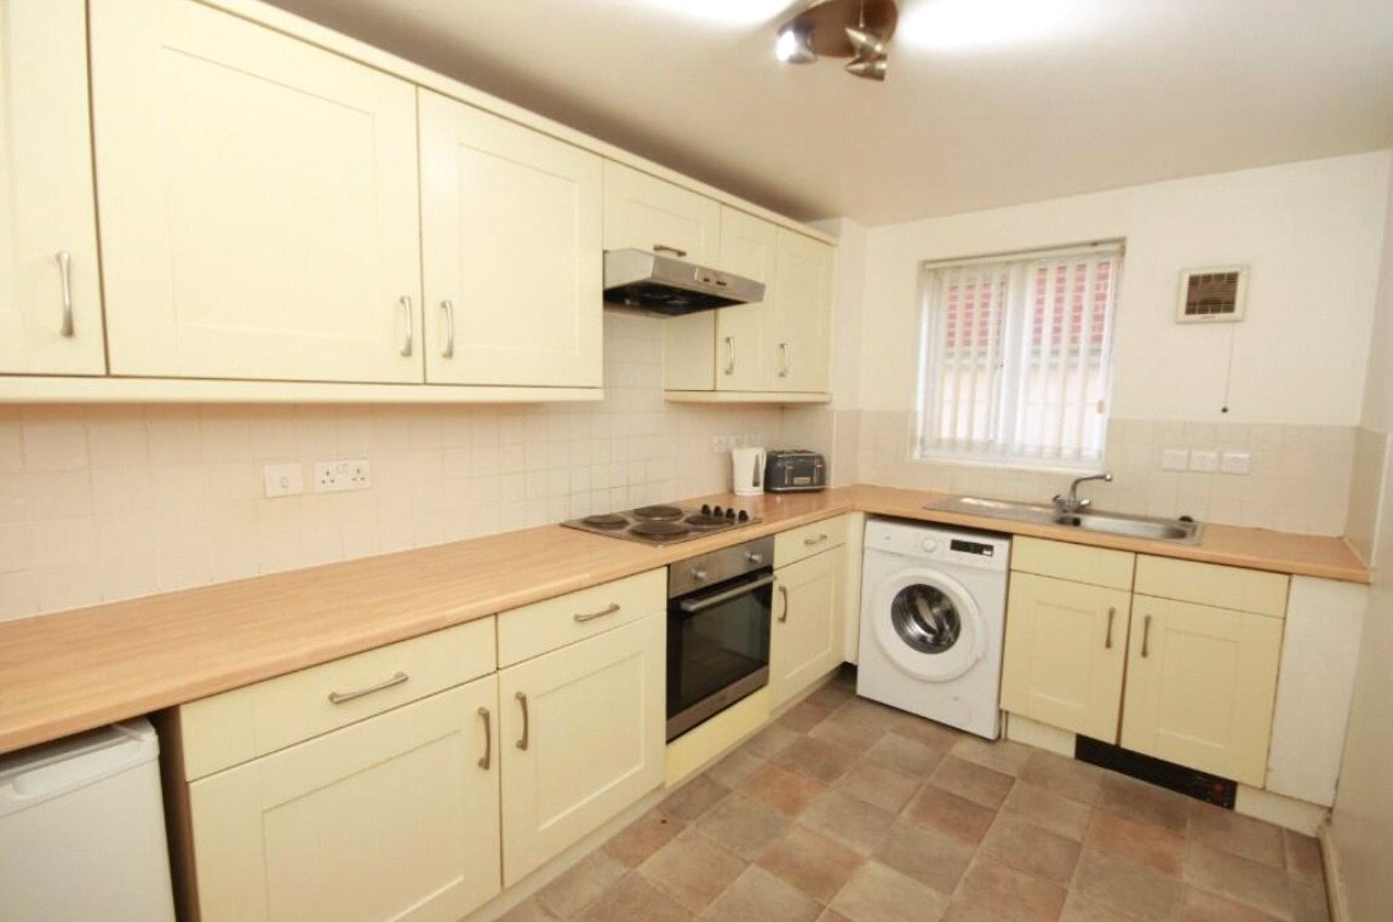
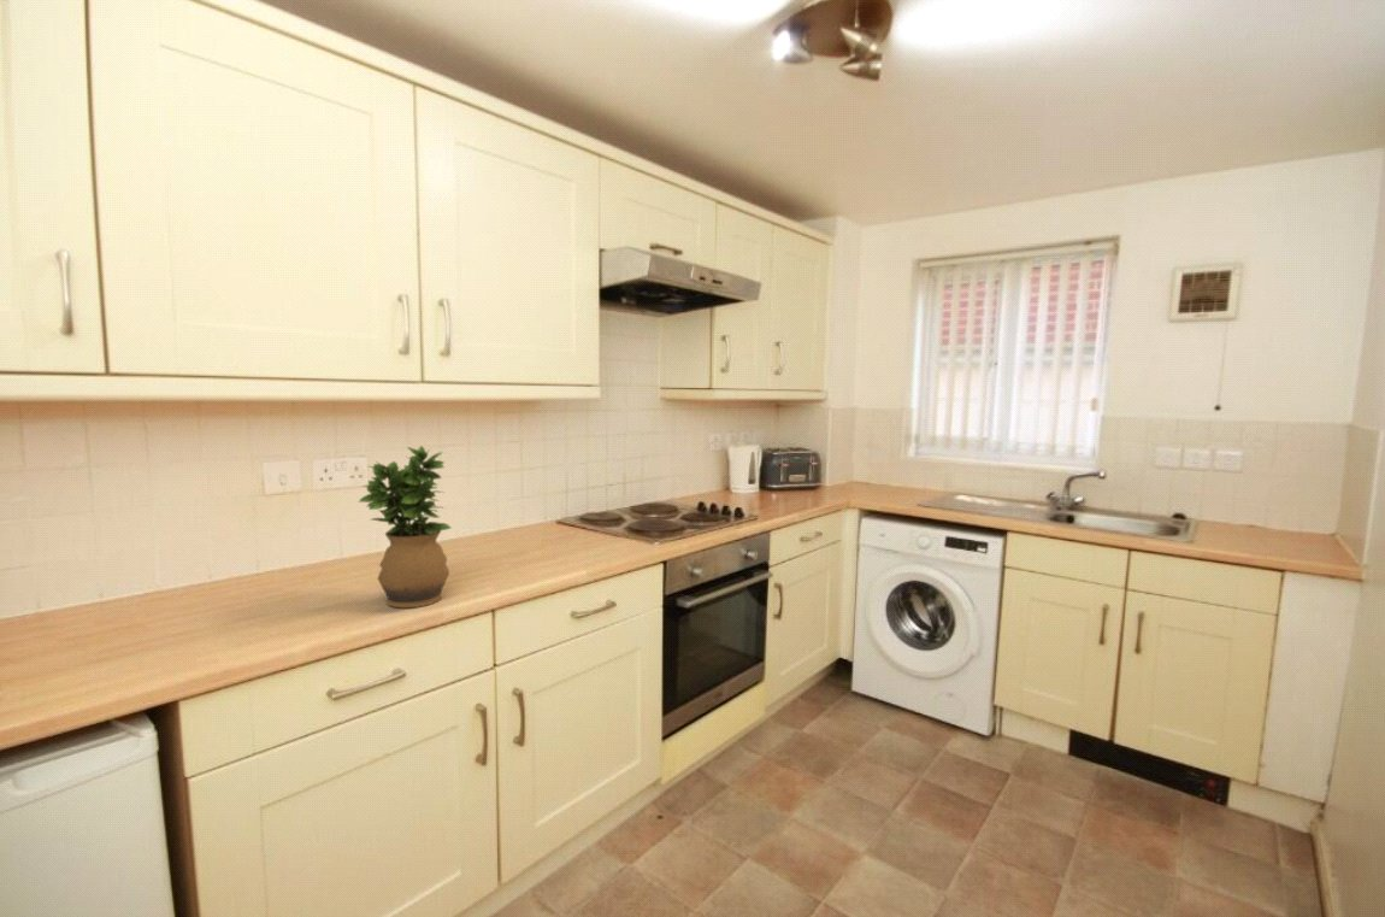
+ potted plant [358,445,452,609]
